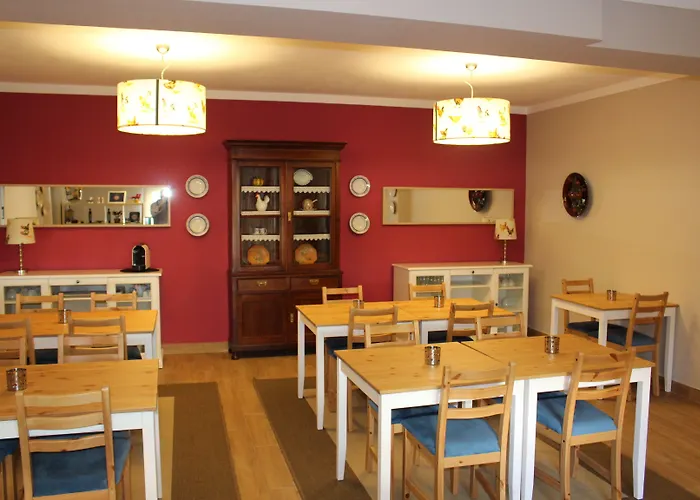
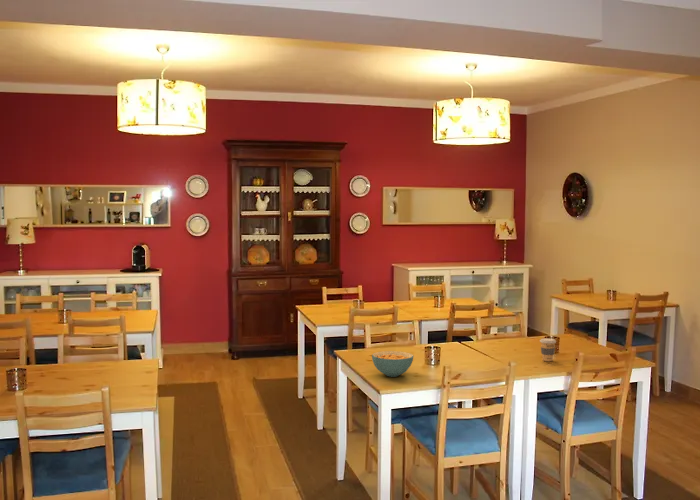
+ cereal bowl [371,350,415,378]
+ coffee cup [539,337,557,362]
